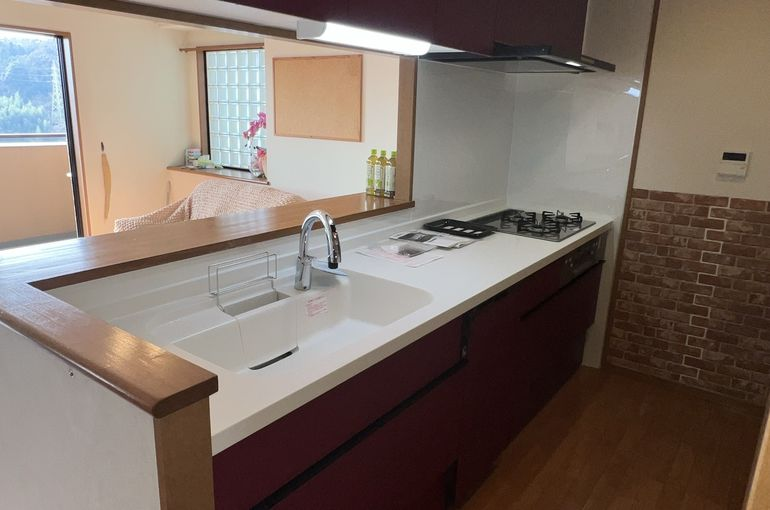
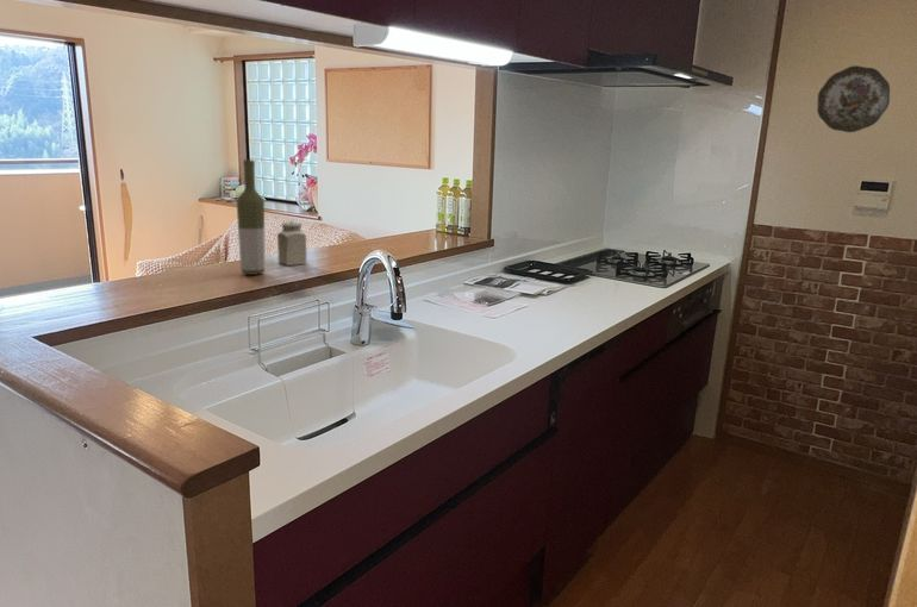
+ salt shaker [276,220,307,267]
+ decorative plate [816,64,891,133]
+ bottle [236,158,266,276]
